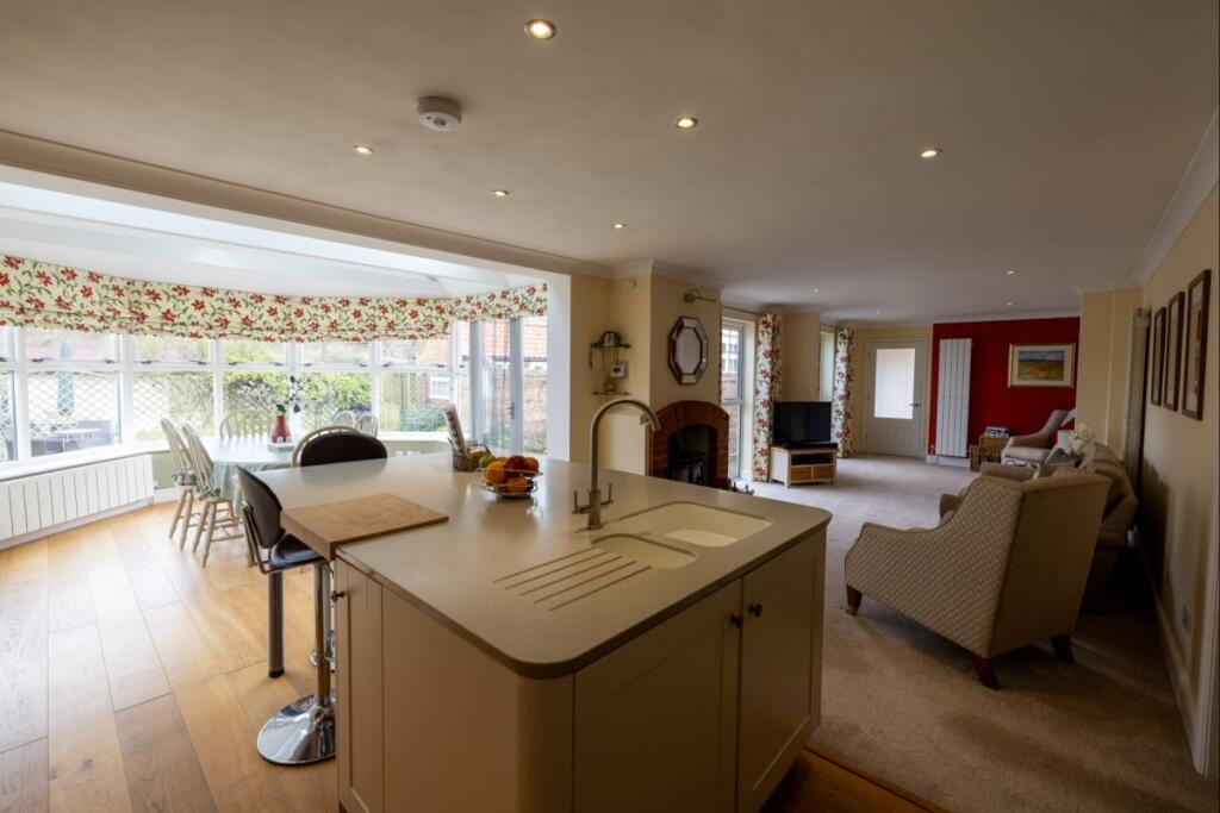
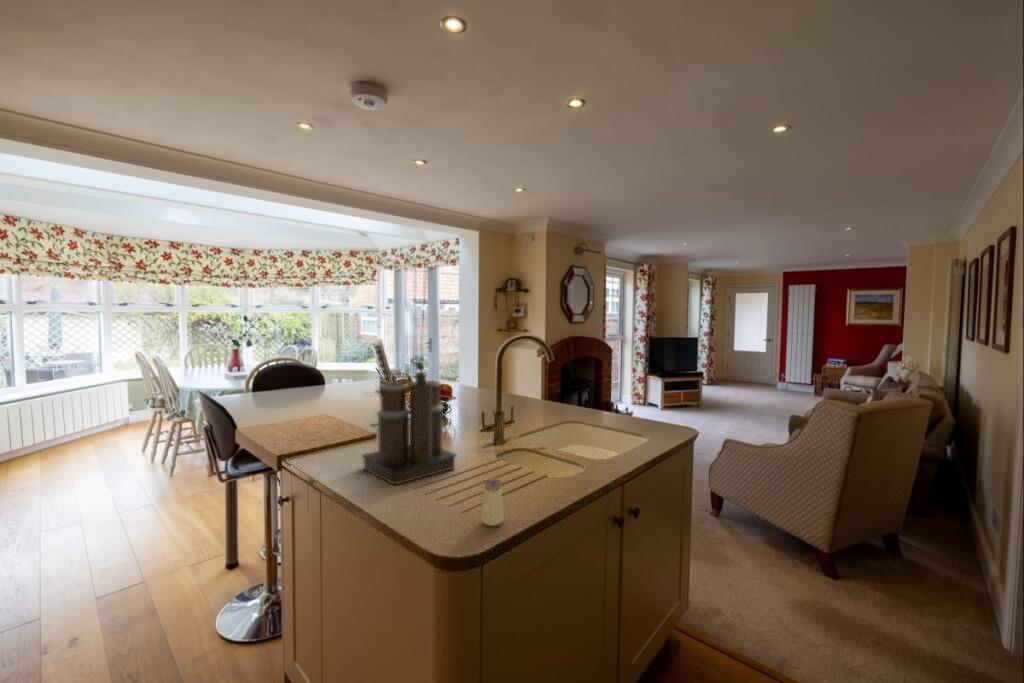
+ saltshaker [481,477,504,527]
+ coffee maker [361,354,458,485]
